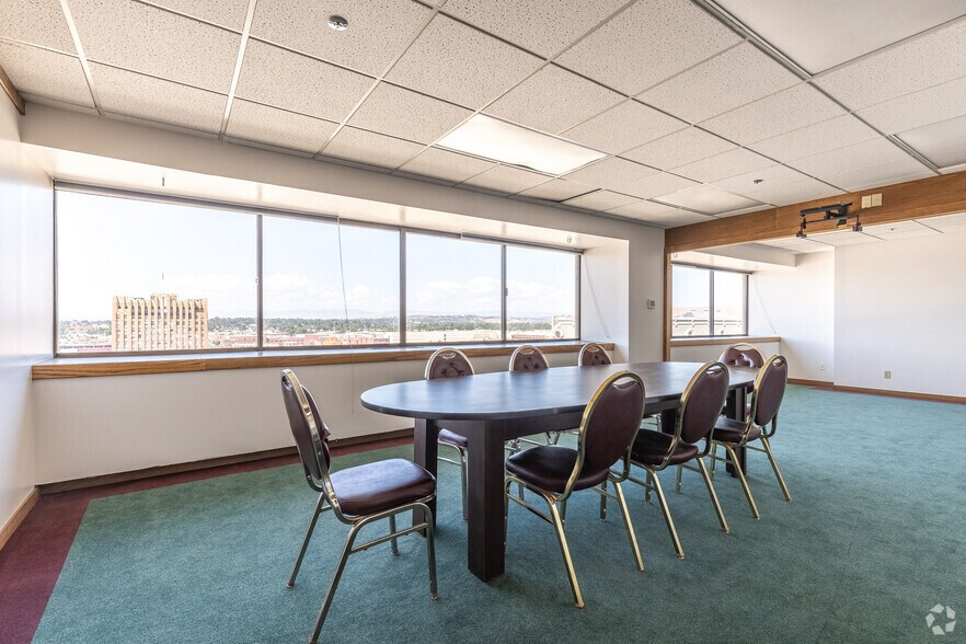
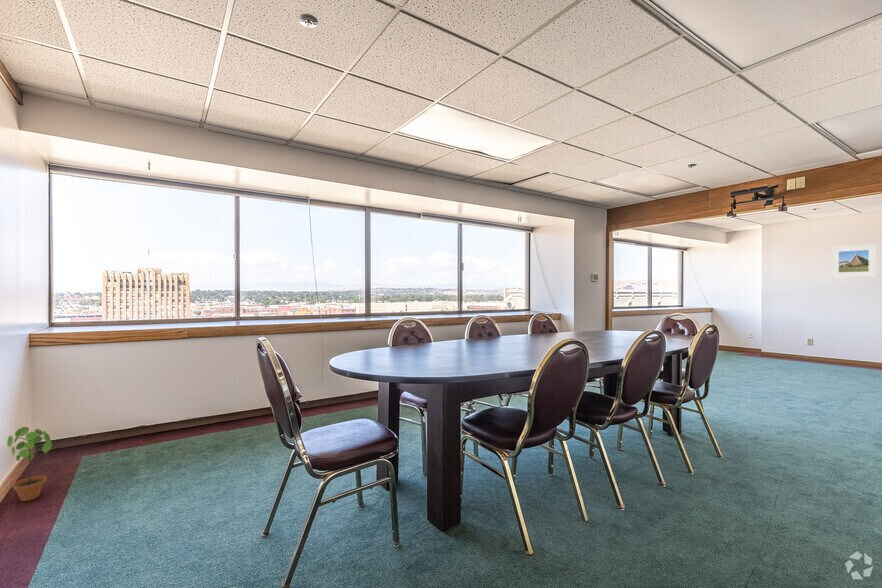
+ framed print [831,243,877,278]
+ potted plant [6,426,53,502]
